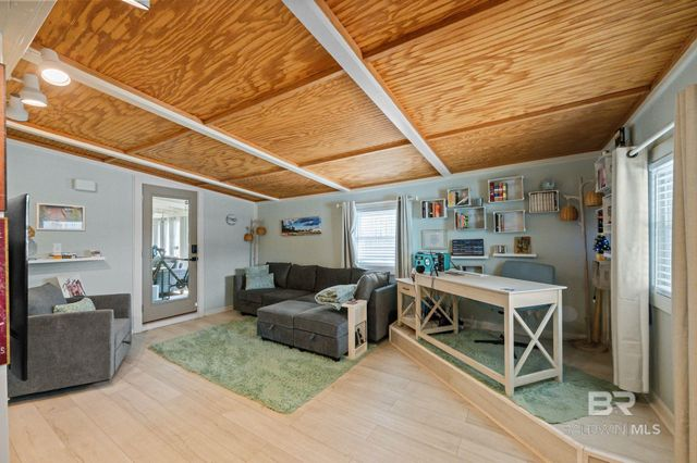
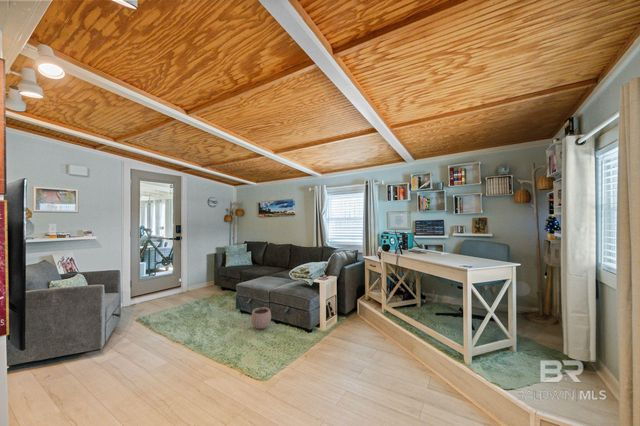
+ plant pot [250,302,272,330]
